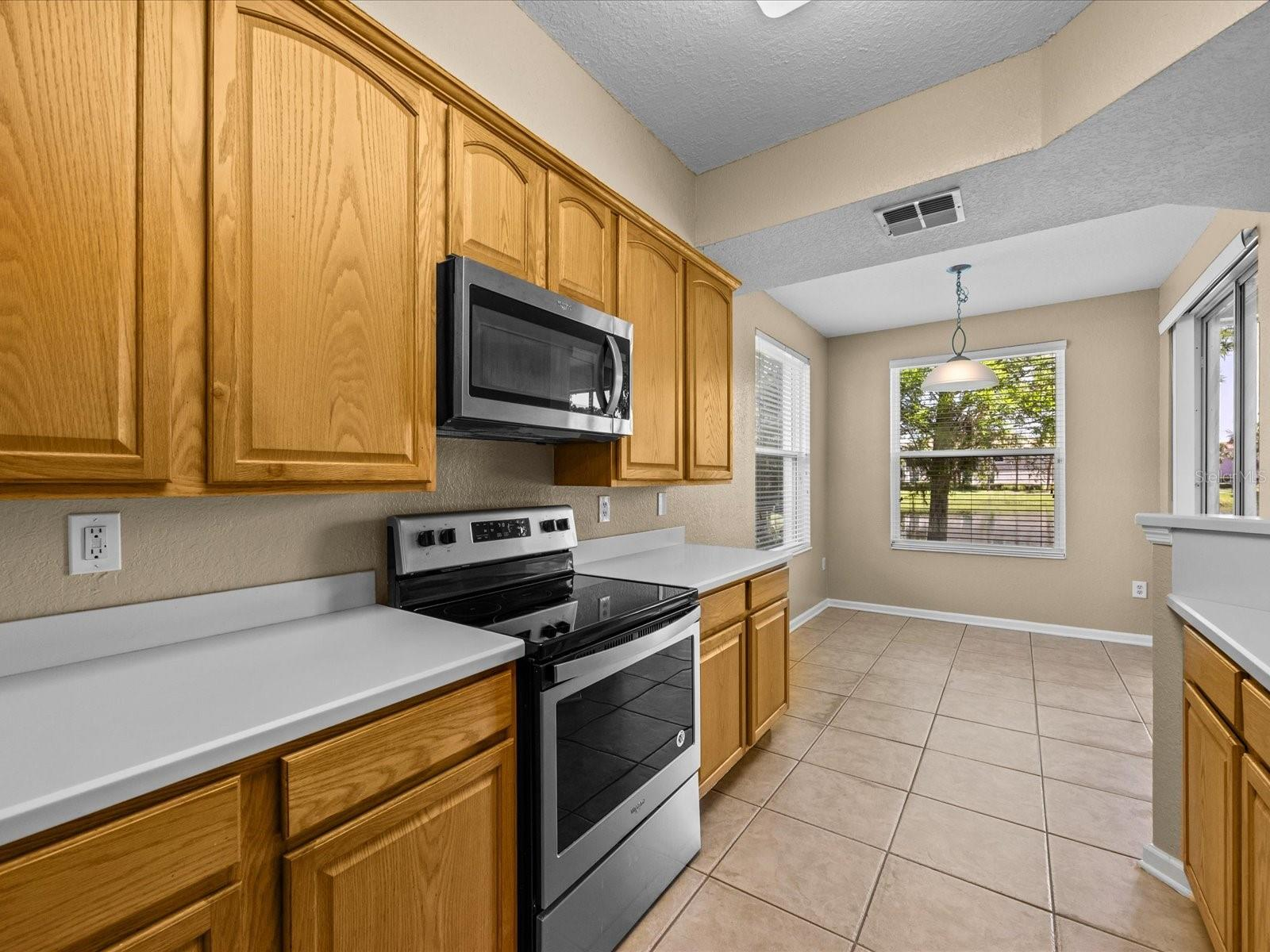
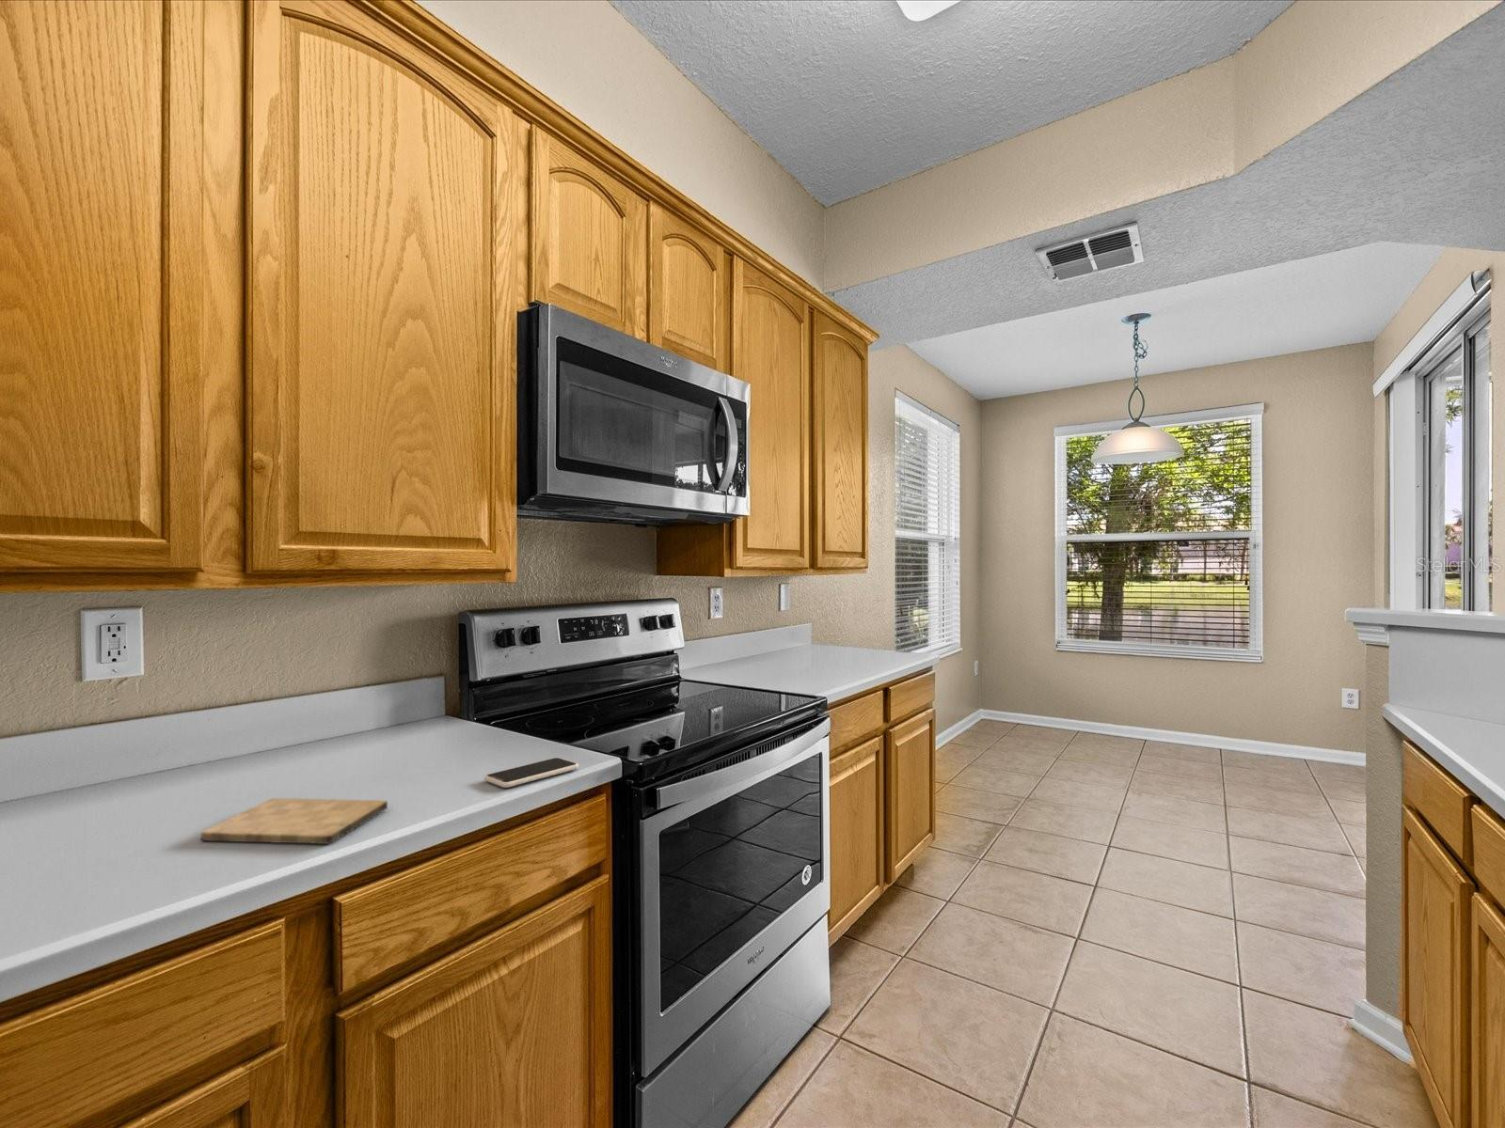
+ smartphone [483,757,579,789]
+ cutting board [200,797,389,845]
